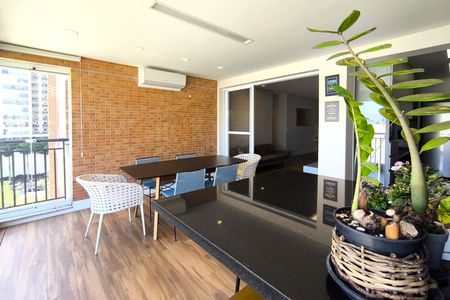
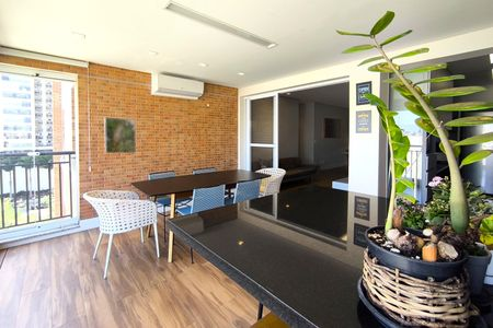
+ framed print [103,116,137,154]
